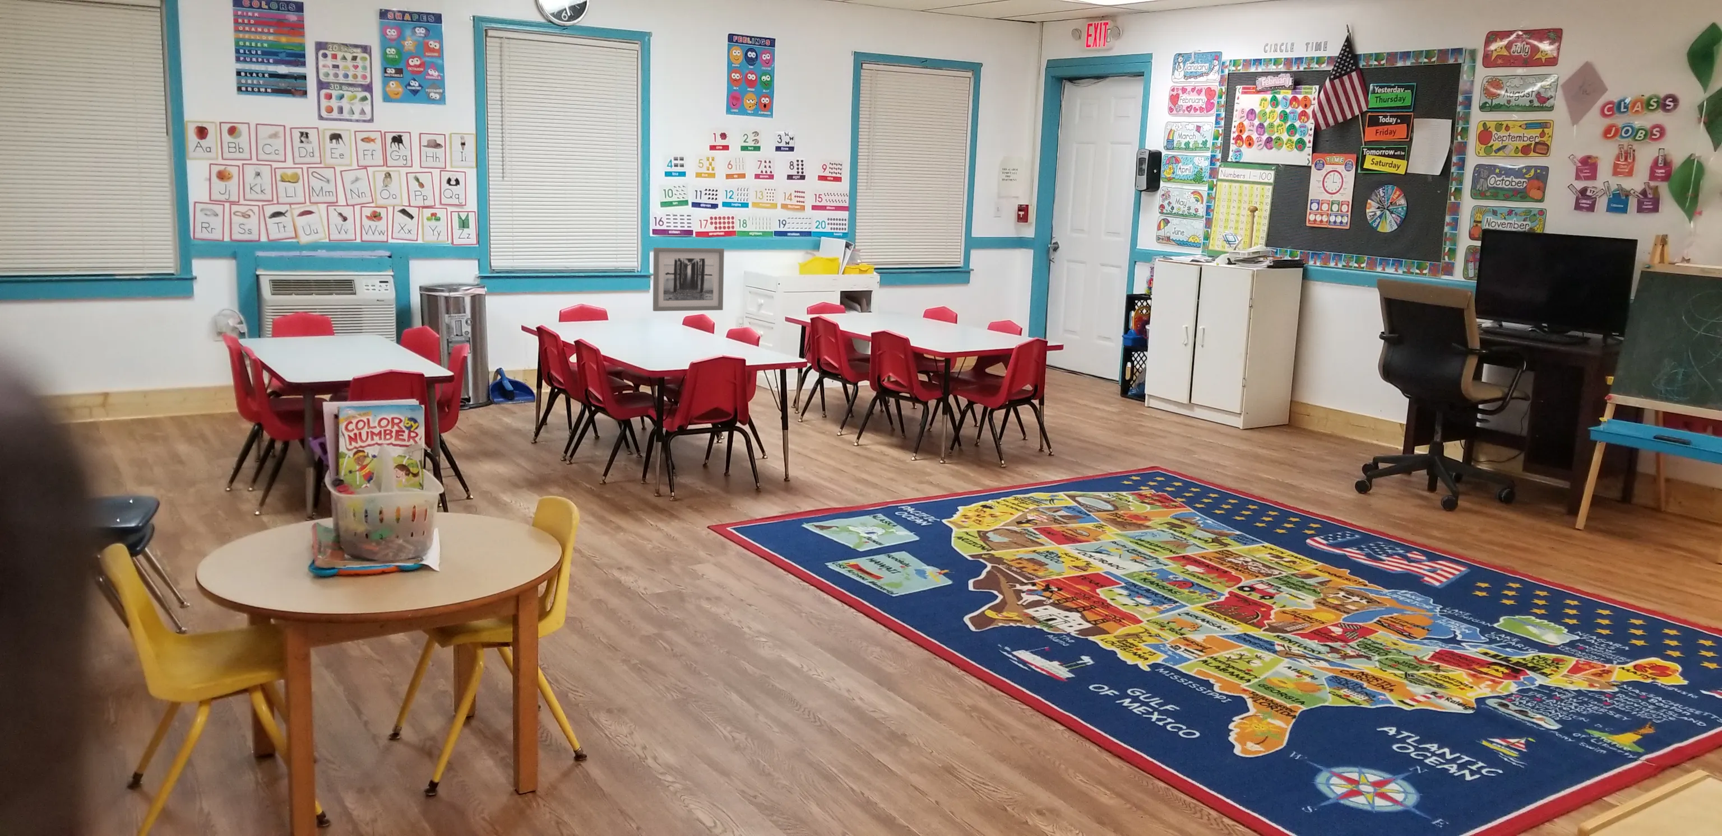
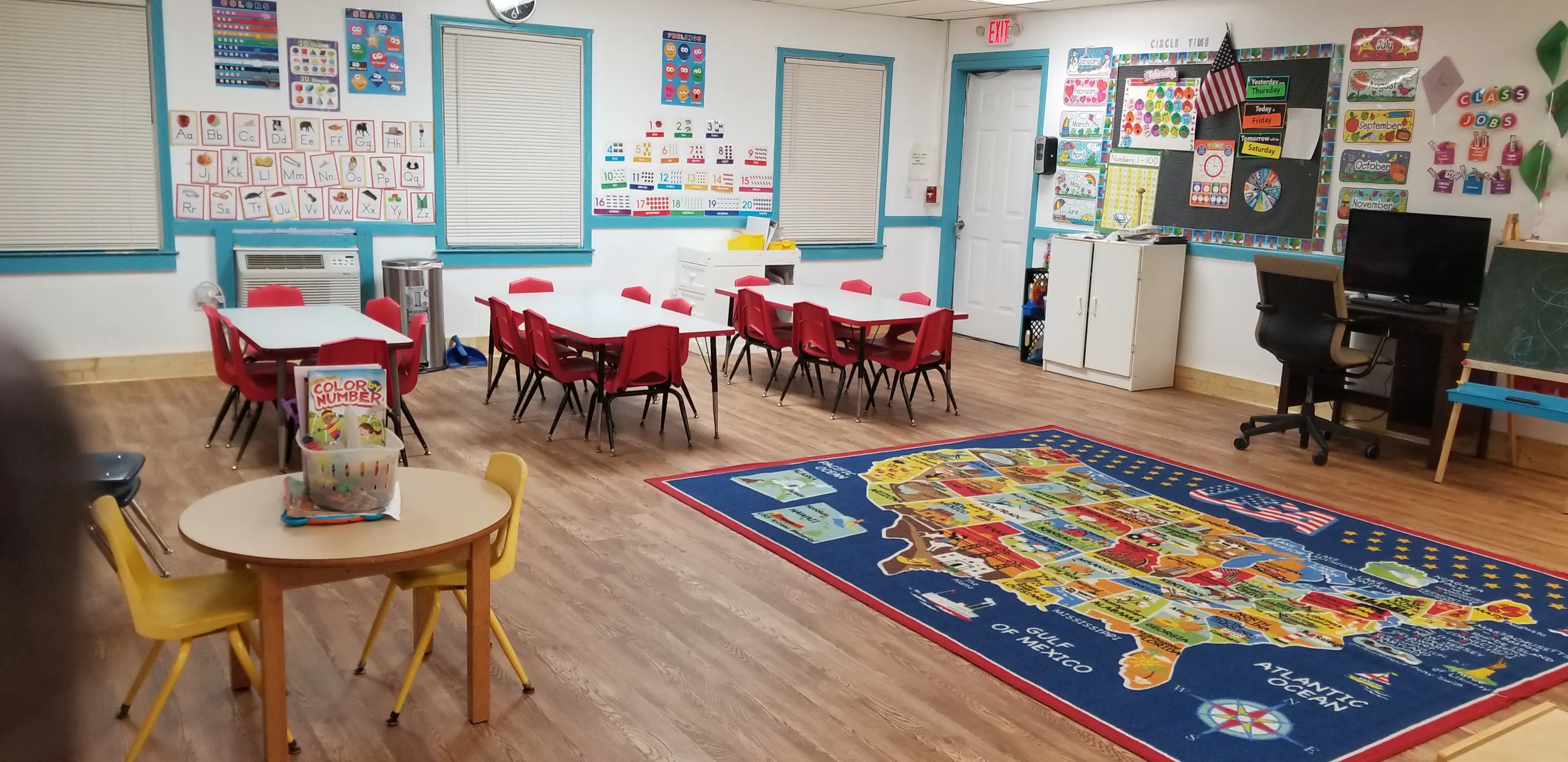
- wall art [652,247,725,312]
